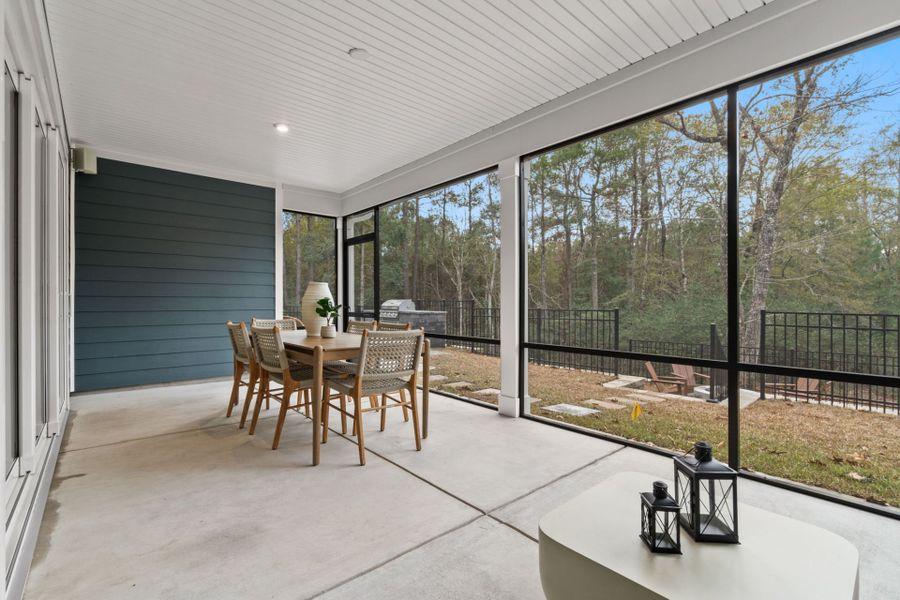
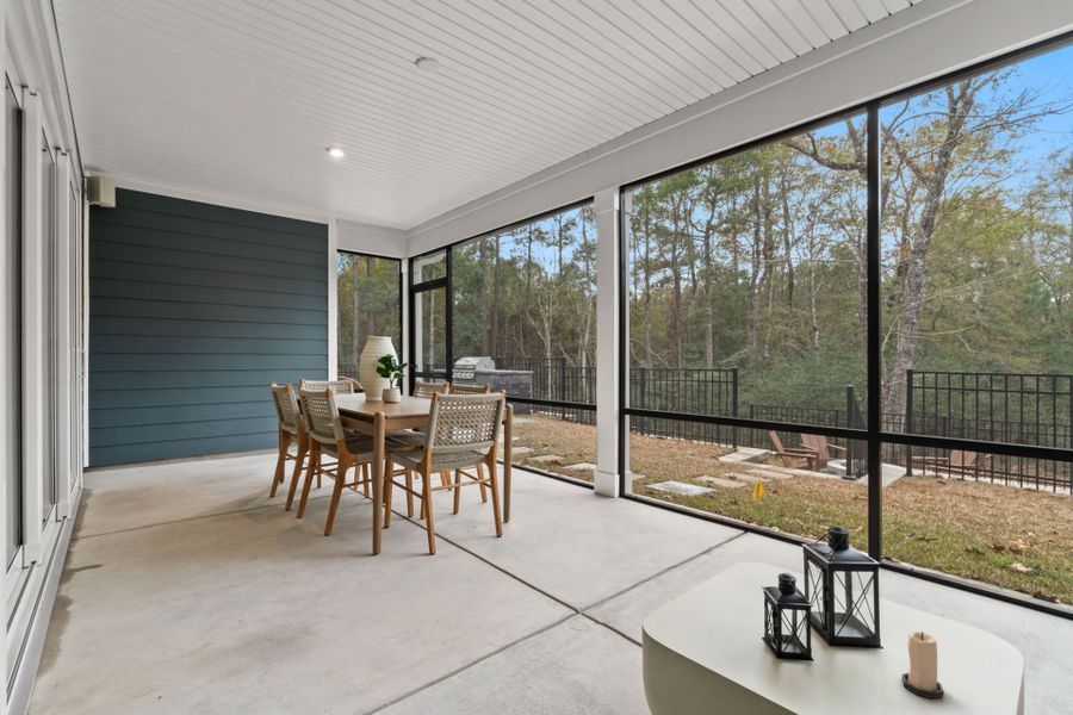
+ candle [901,630,944,700]
